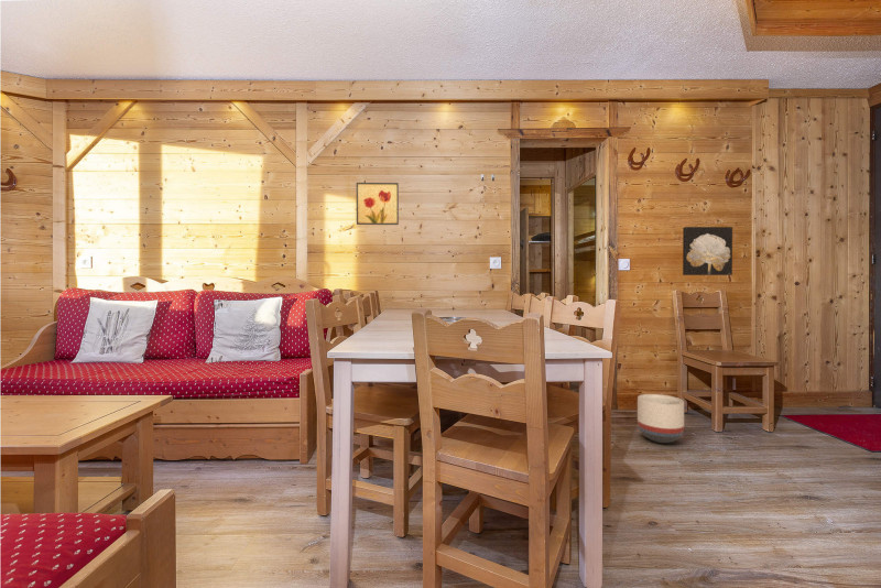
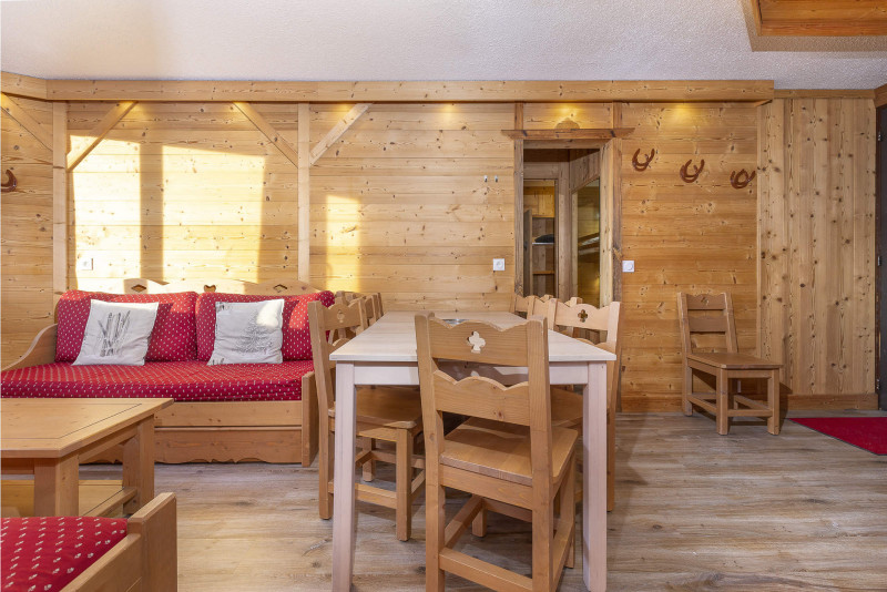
- planter [637,393,685,444]
- wall art [356,182,400,226]
- wall art [682,226,733,276]
